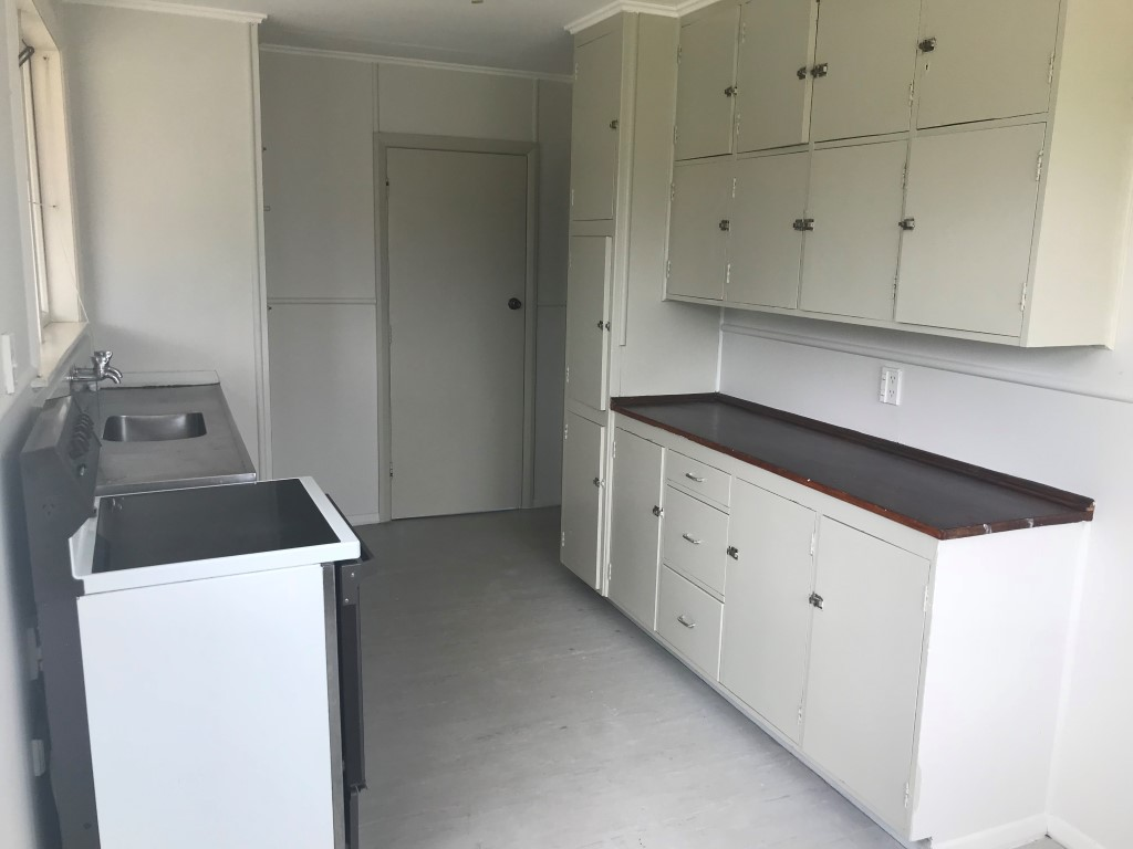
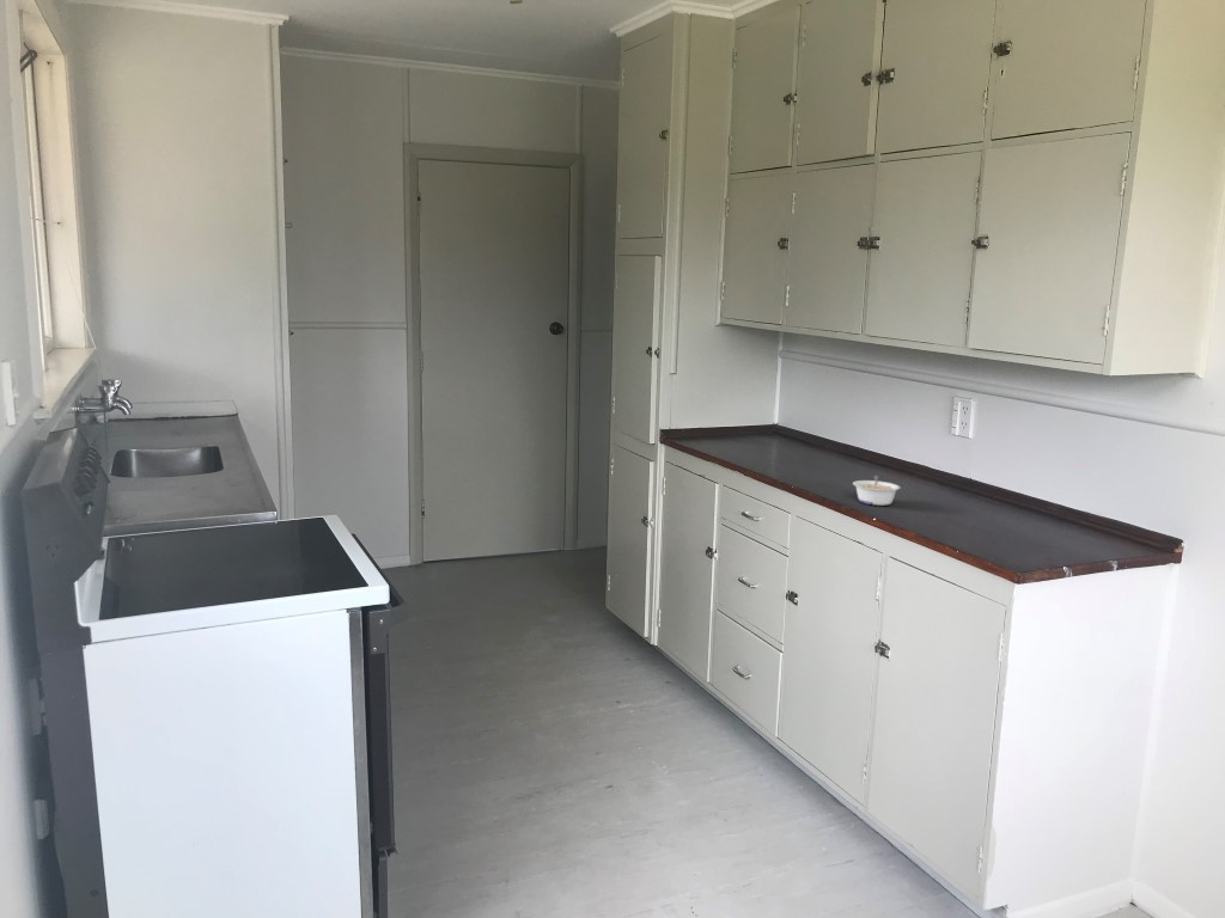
+ legume [852,475,901,507]
